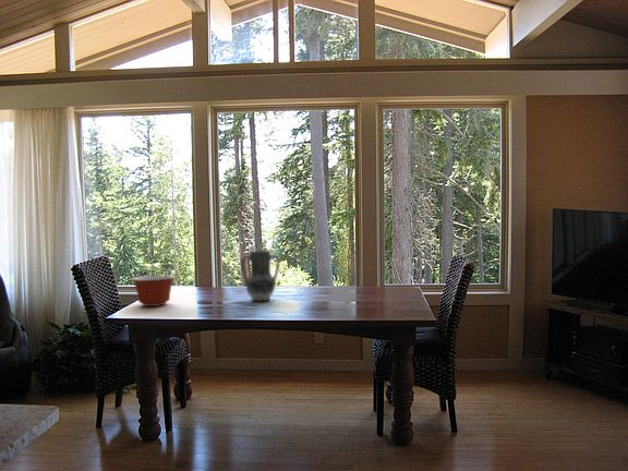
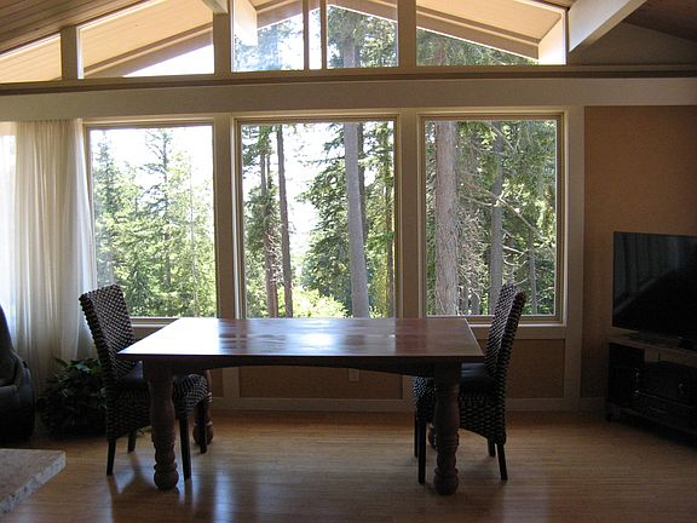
- vase [240,249,281,302]
- mixing bowl [130,275,177,307]
